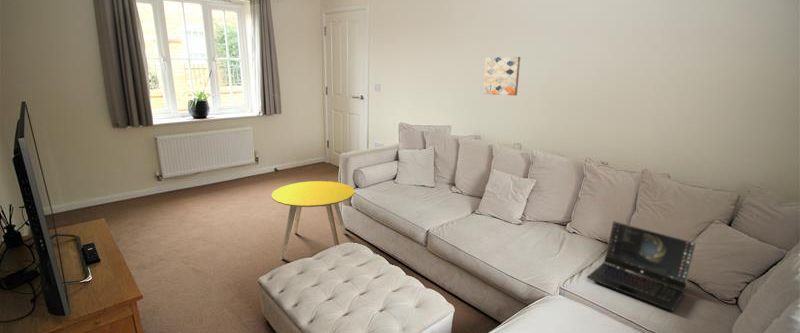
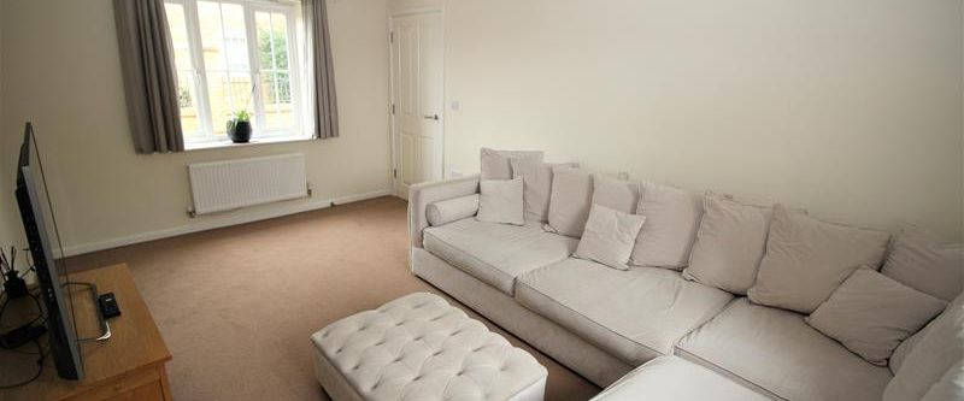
- wall art [483,56,521,96]
- side table [271,180,355,259]
- laptop [586,220,697,312]
